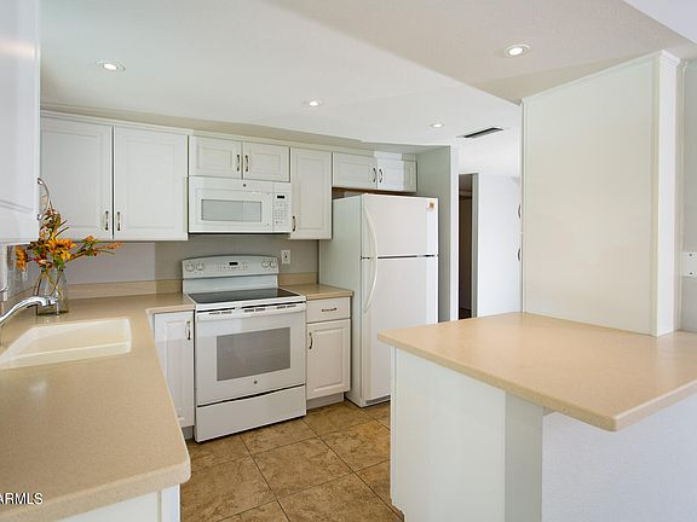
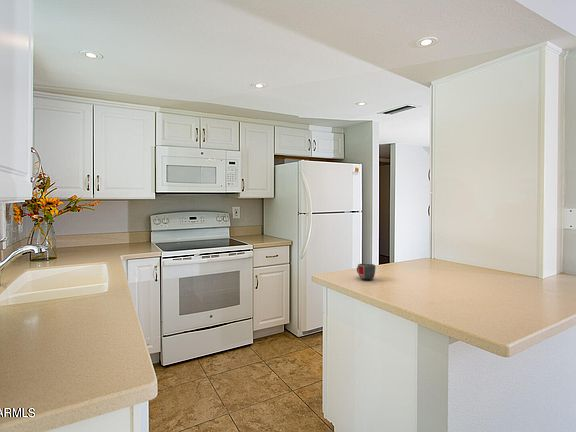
+ mug [356,263,377,281]
